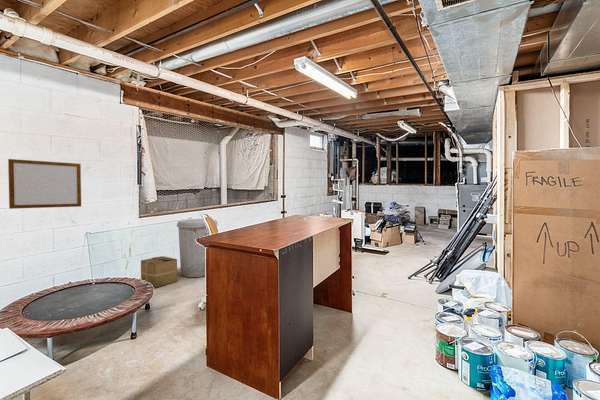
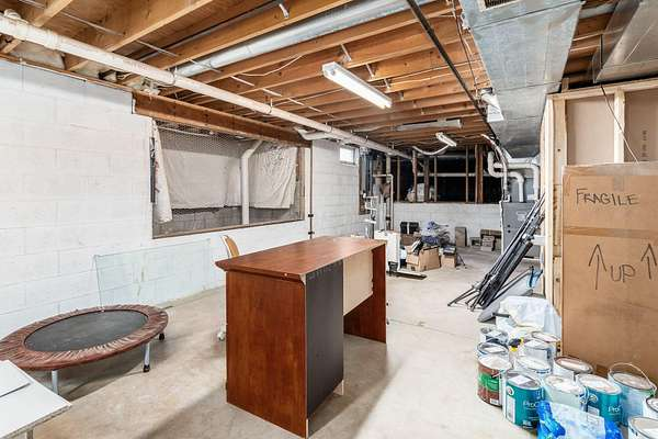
- writing board [7,158,82,210]
- cardboard box [140,255,178,289]
- trash can [176,218,219,278]
